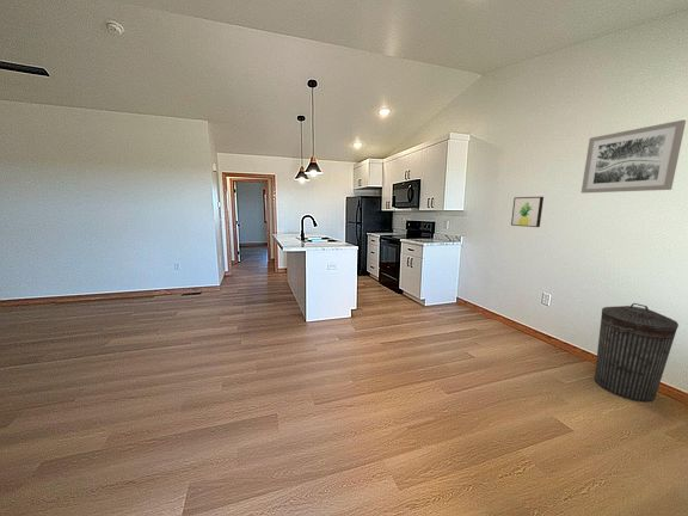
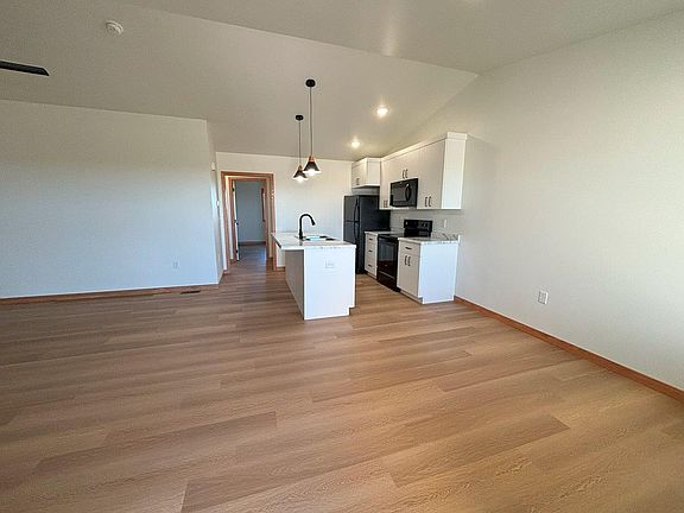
- wall art [510,196,545,228]
- wall art [580,119,687,195]
- trash can [594,302,680,404]
